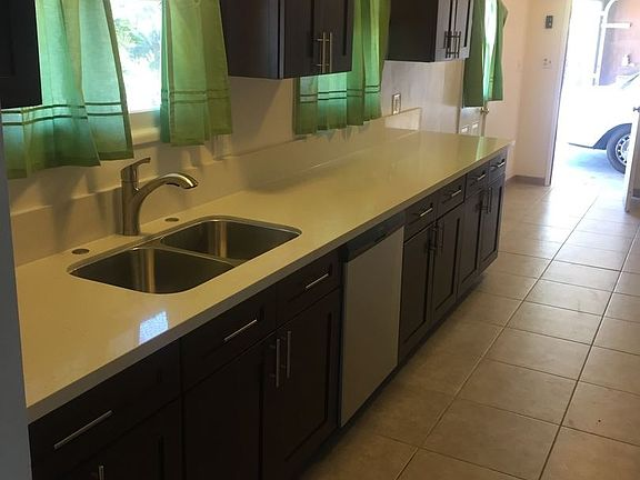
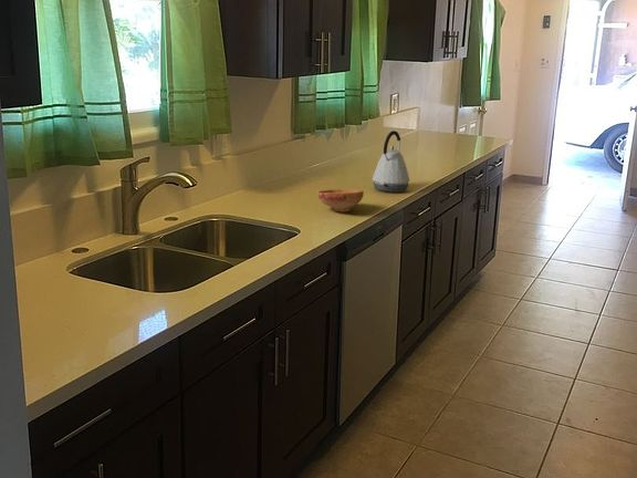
+ bowl [316,188,365,212]
+ kettle [372,129,410,194]
